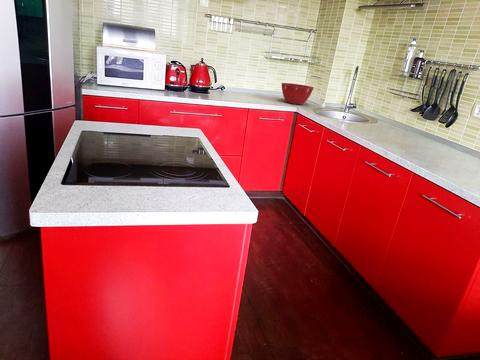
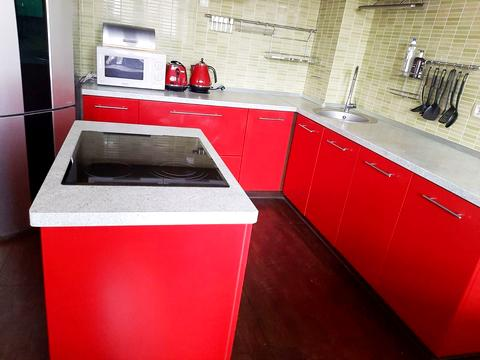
- mixing bowl [281,82,315,105]
